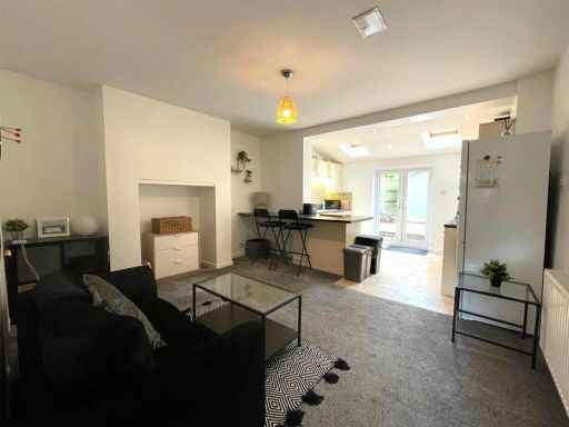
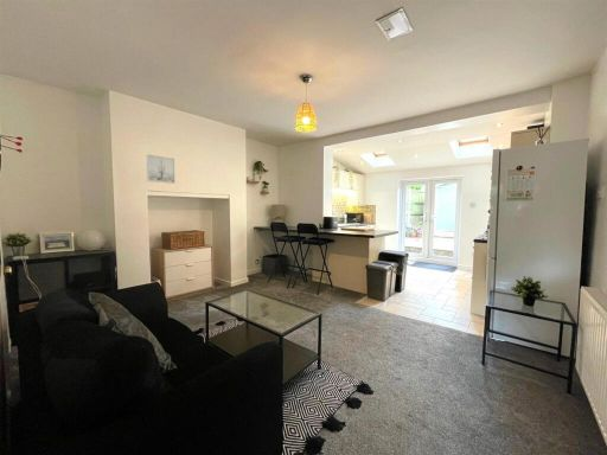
+ wall art [146,153,177,185]
